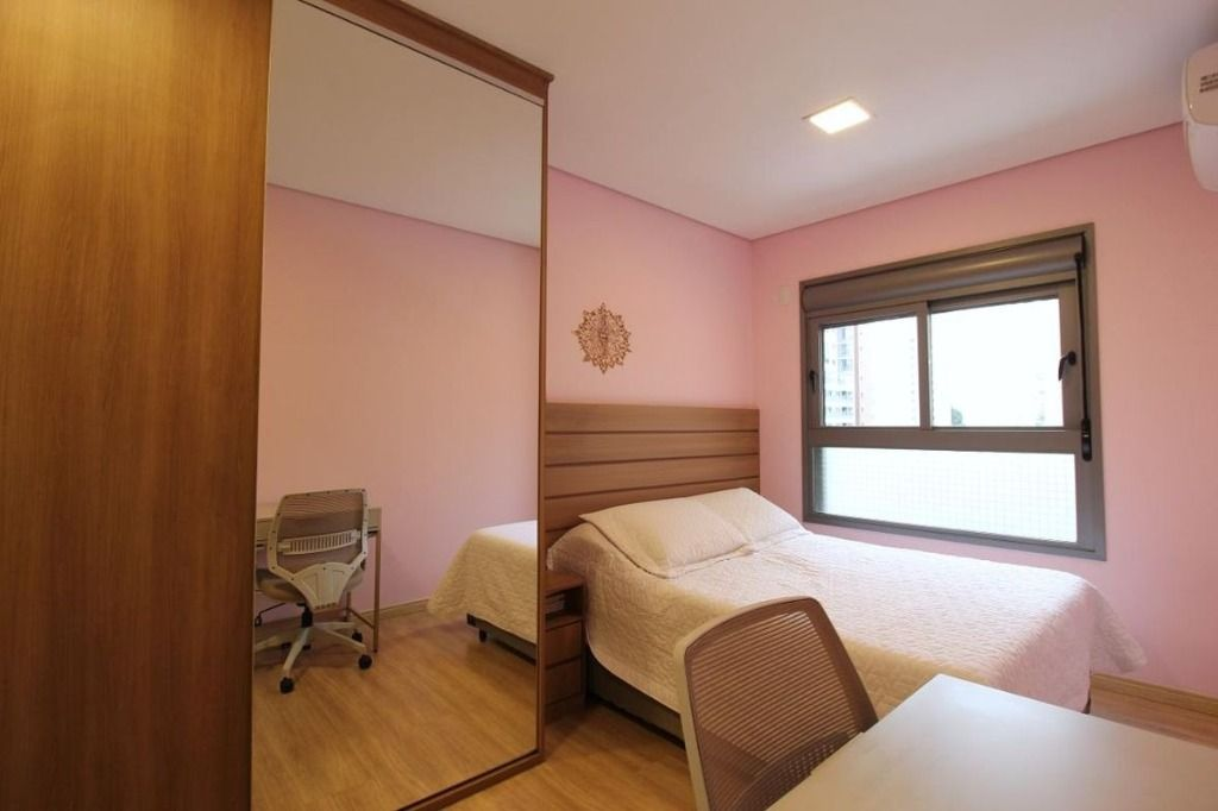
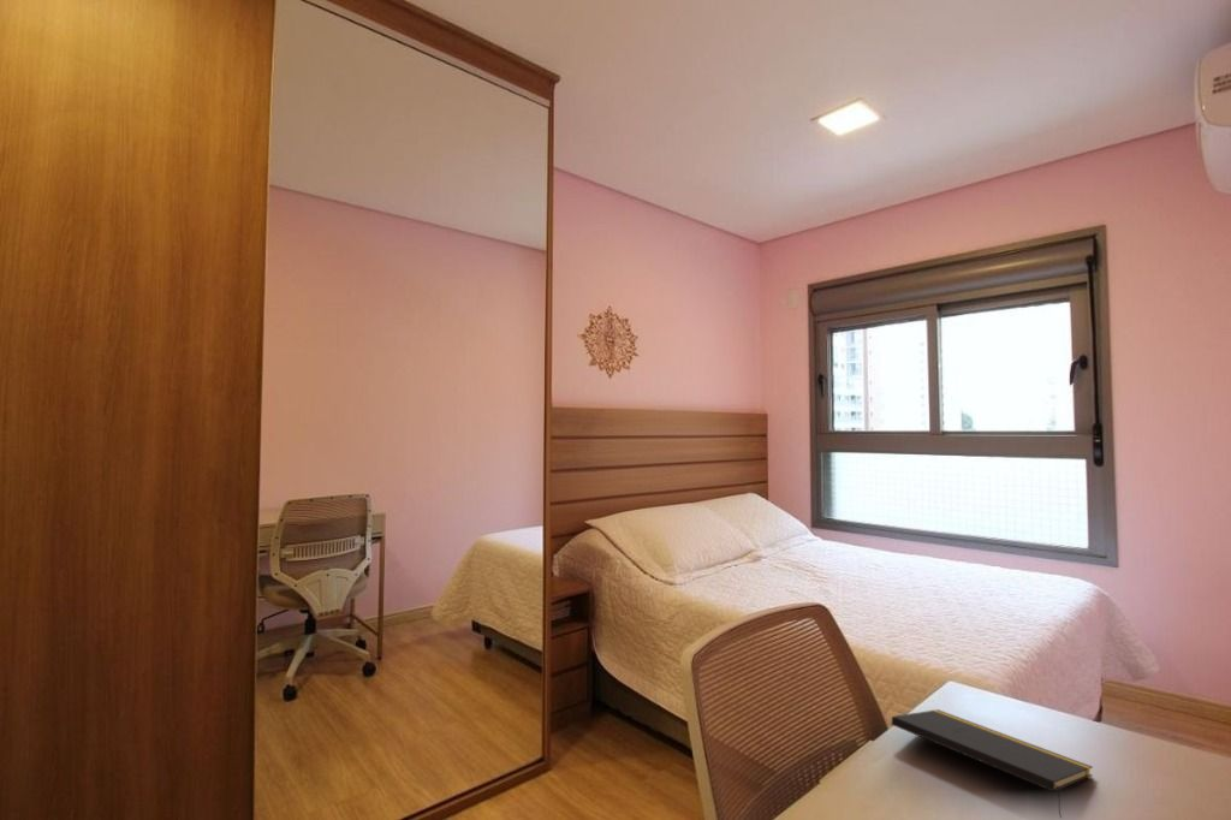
+ notepad [891,708,1094,819]
